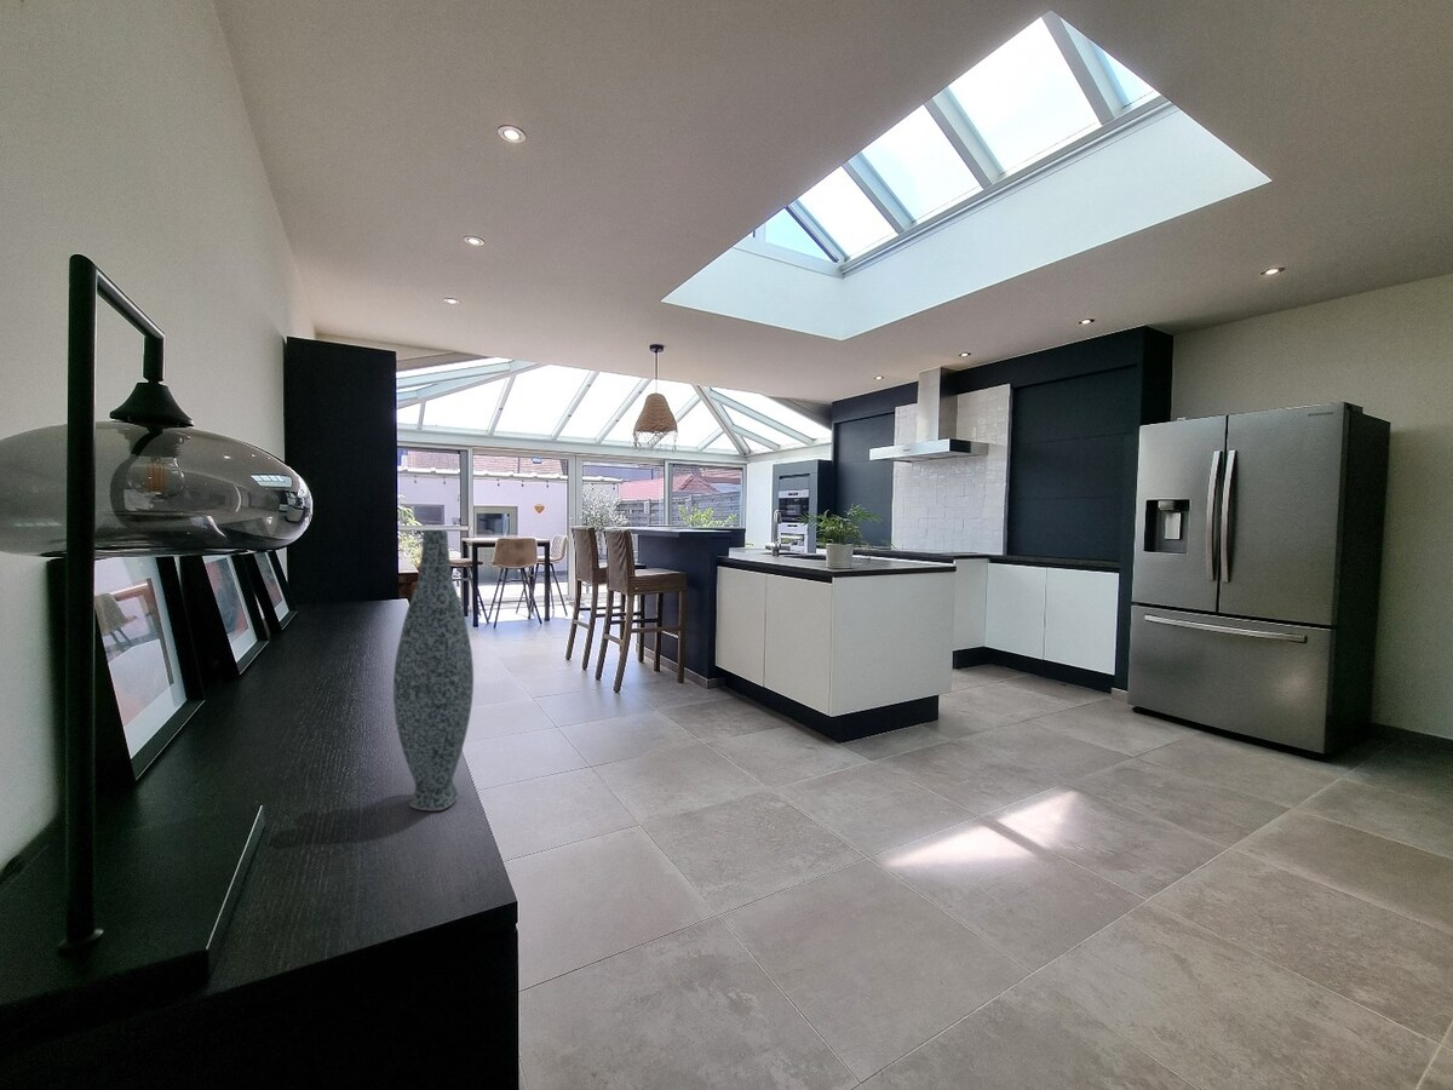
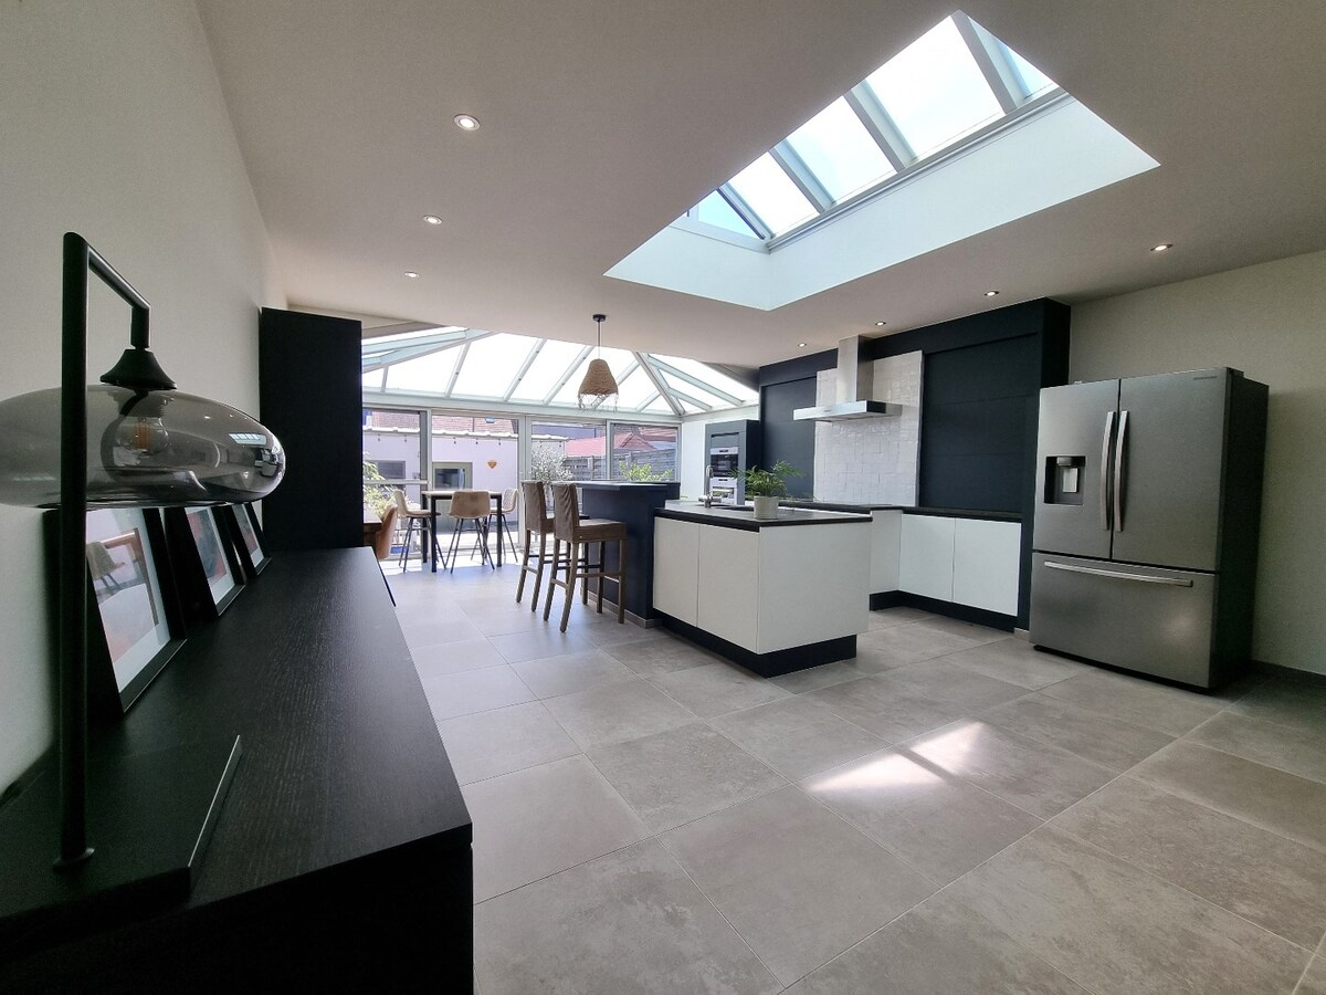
- vase [392,529,475,811]
